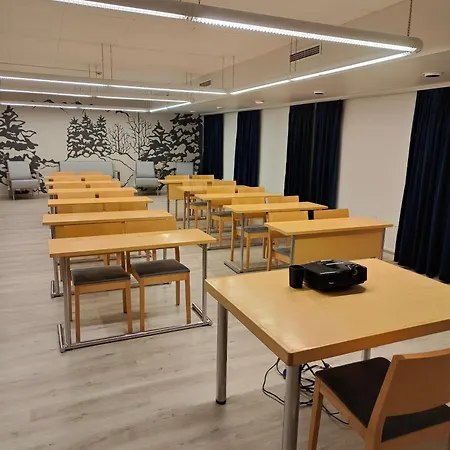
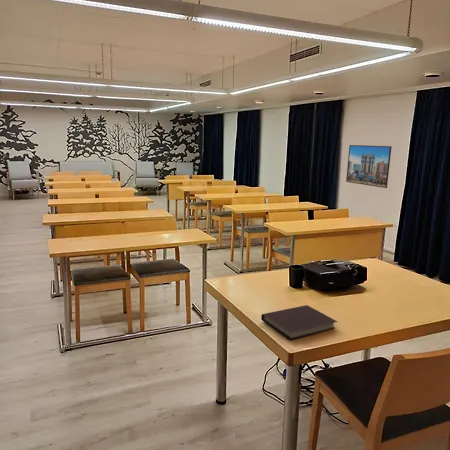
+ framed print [345,144,393,189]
+ notebook [260,304,338,341]
